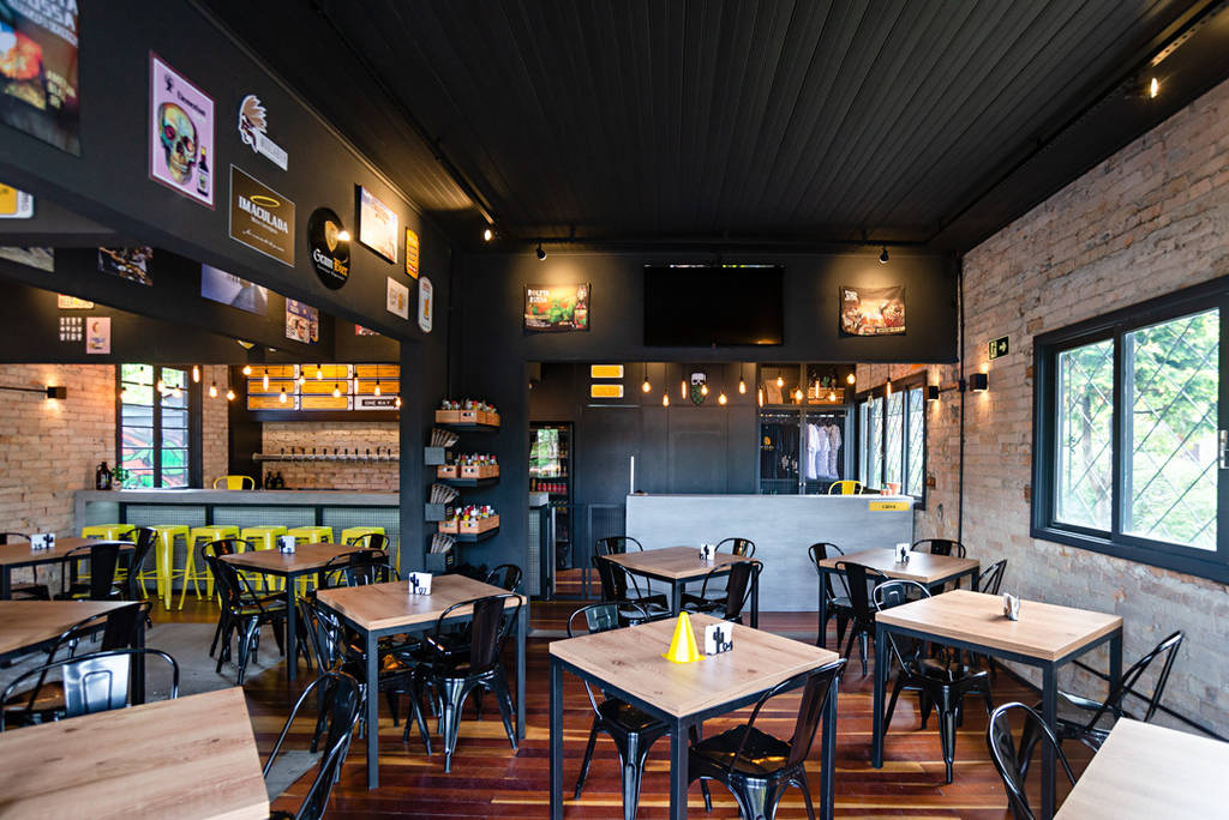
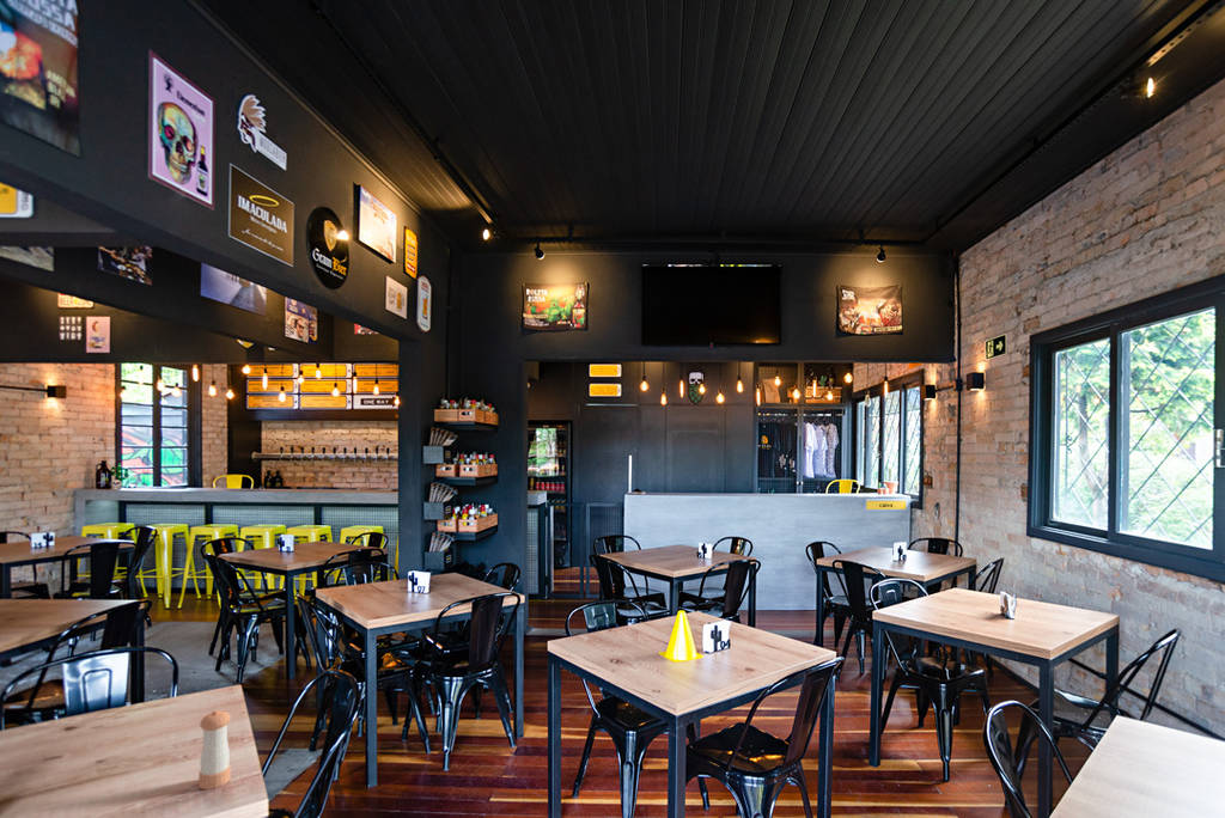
+ pepper shaker [197,709,232,790]
